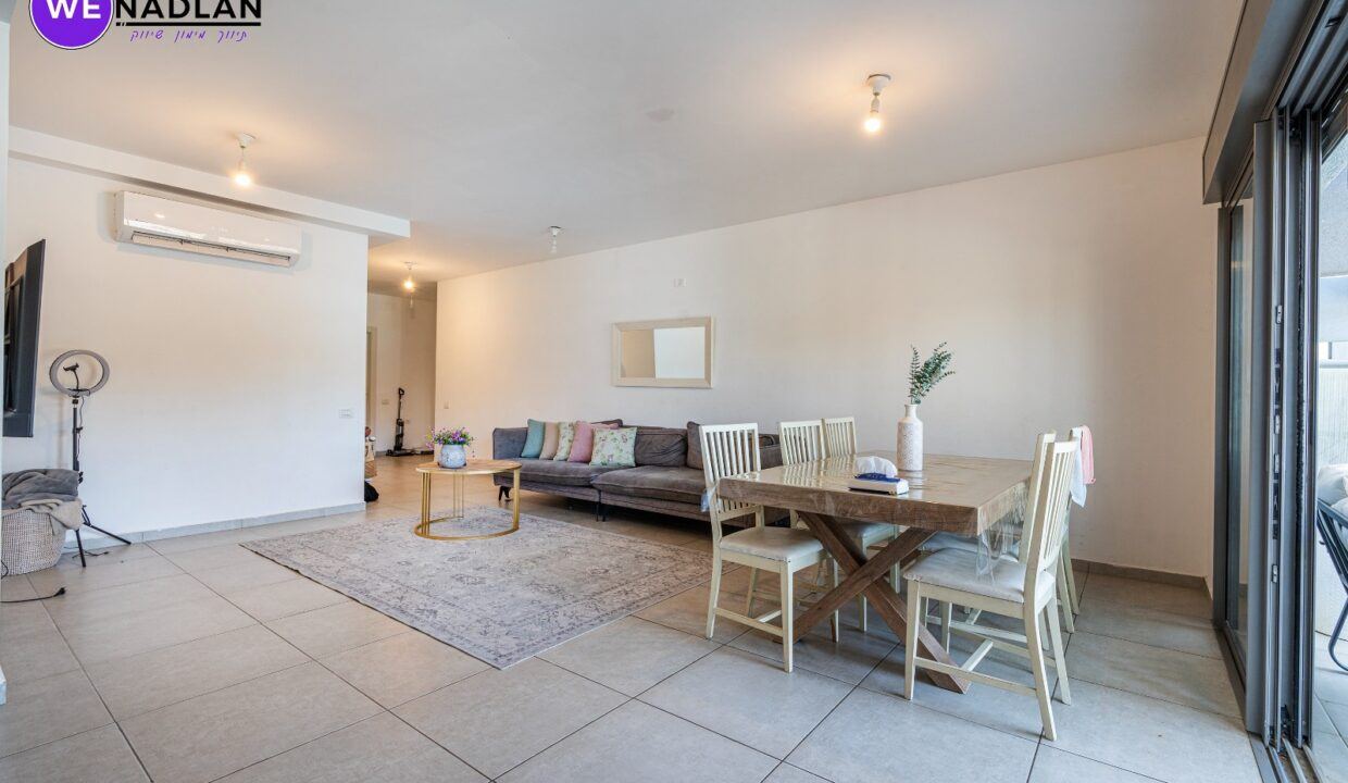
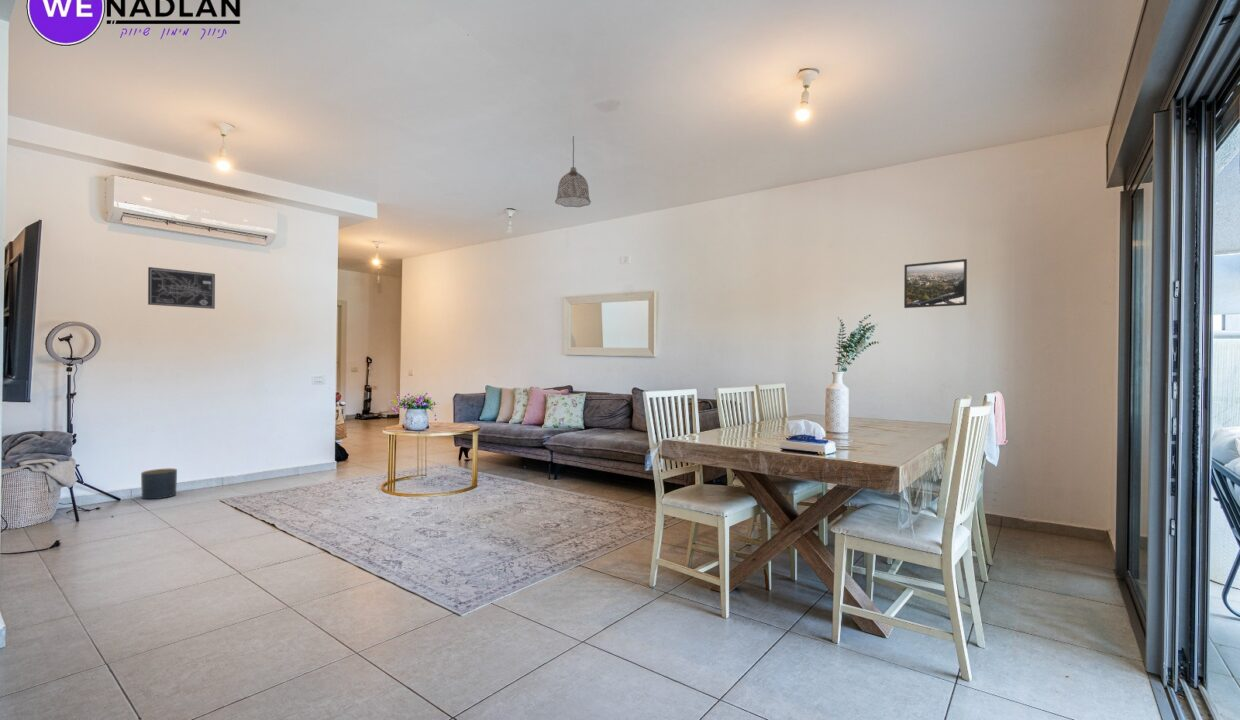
+ planter [140,467,178,500]
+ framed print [903,258,968,309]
+ wall art [147,266,216,310]
+ pendant lamp [554,135,592,208]
